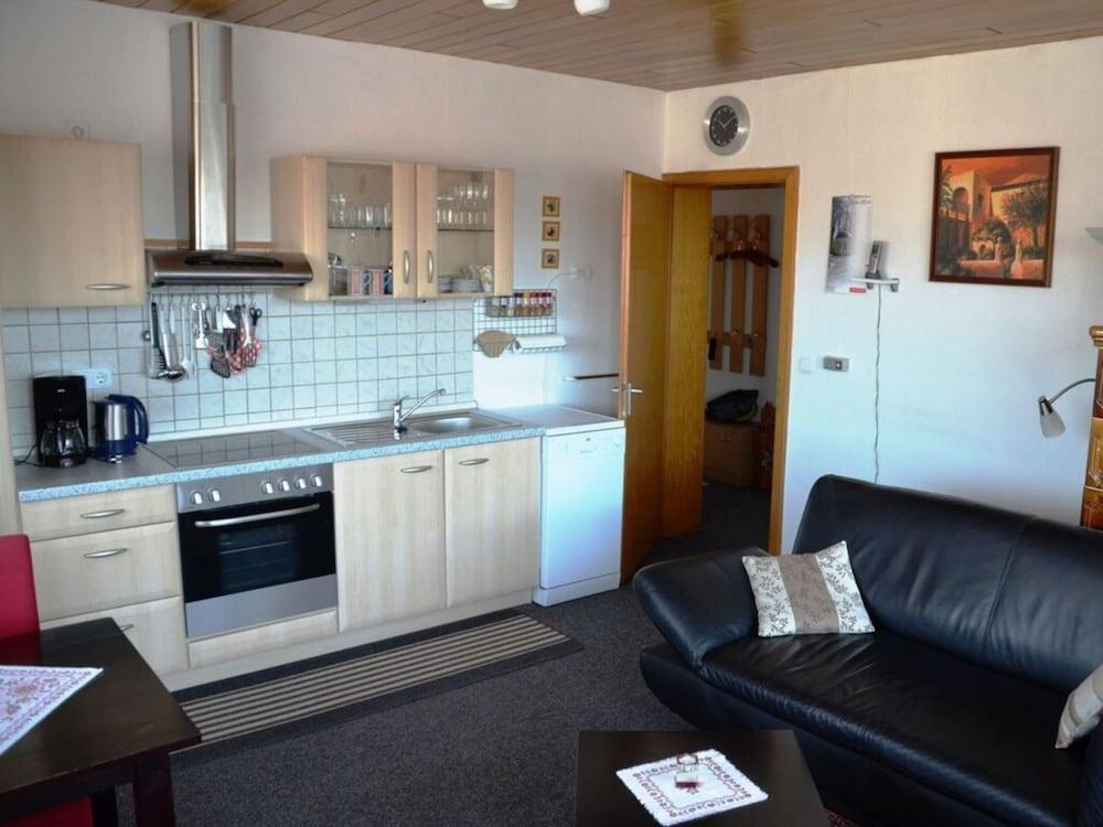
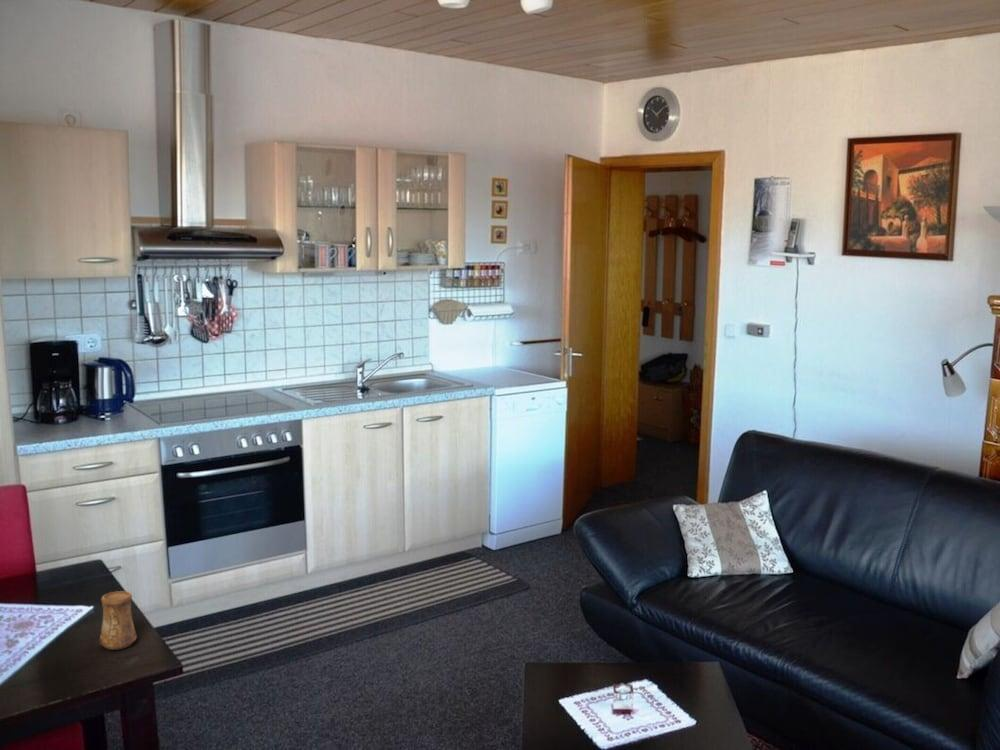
+ cup [98,590,138,651]
